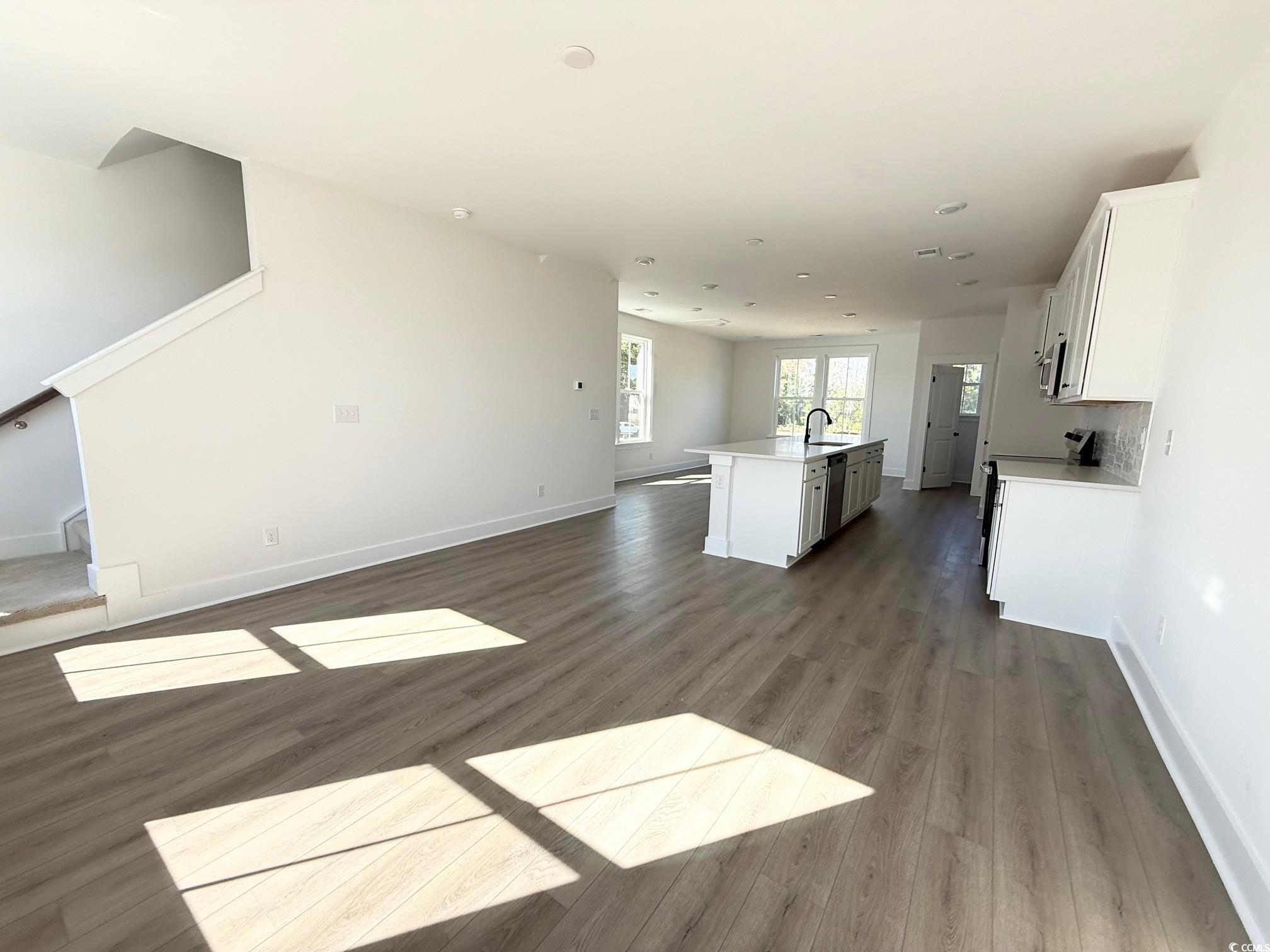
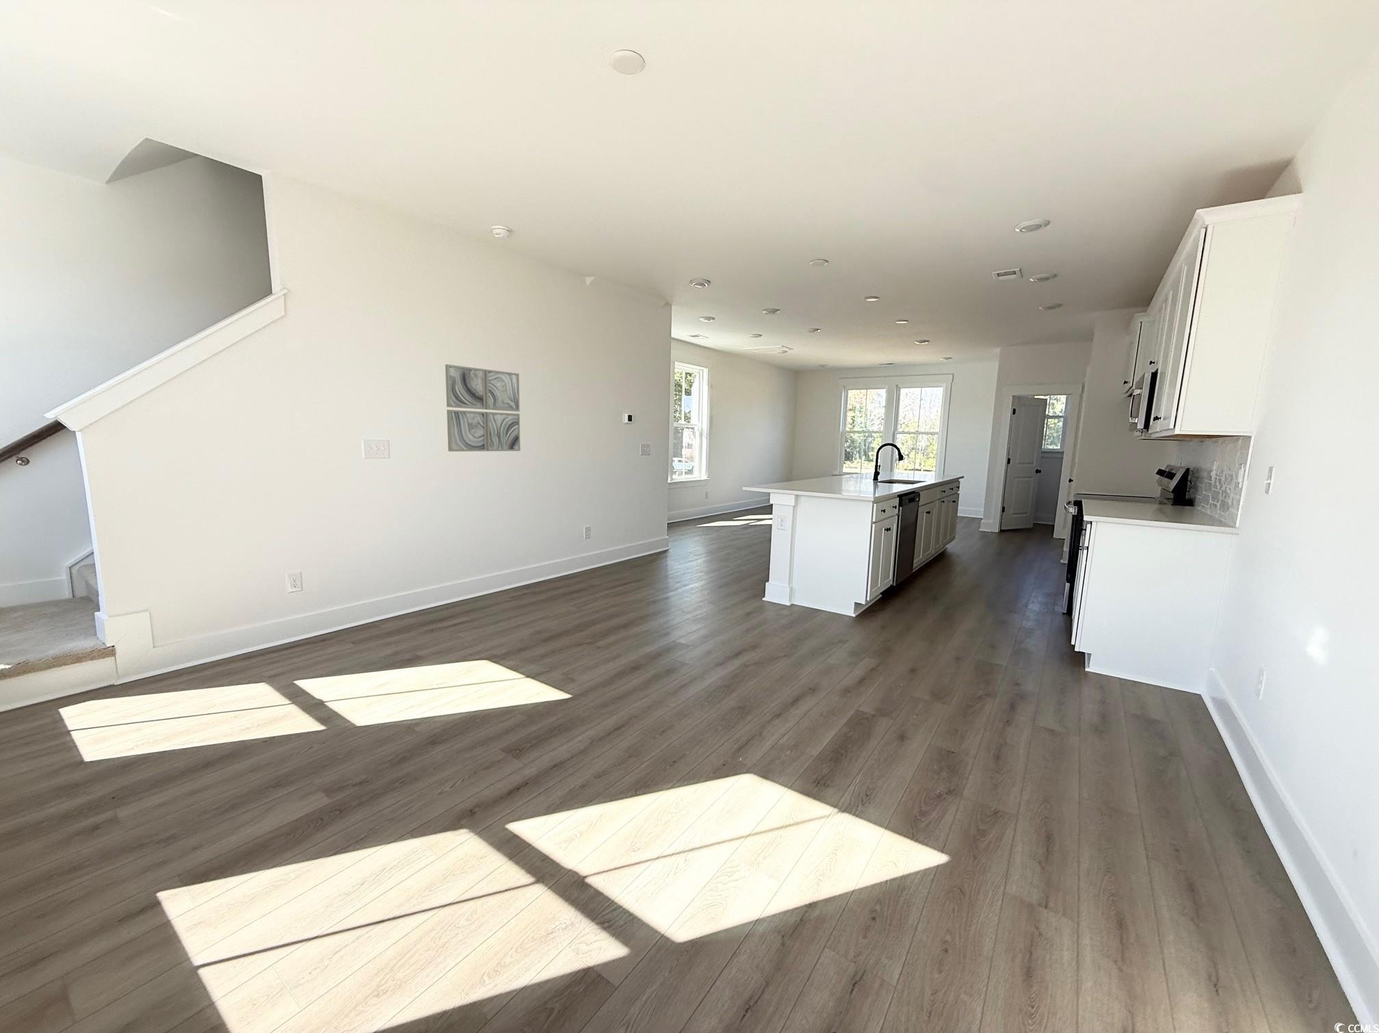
+ wall art [444,364,521,452]
